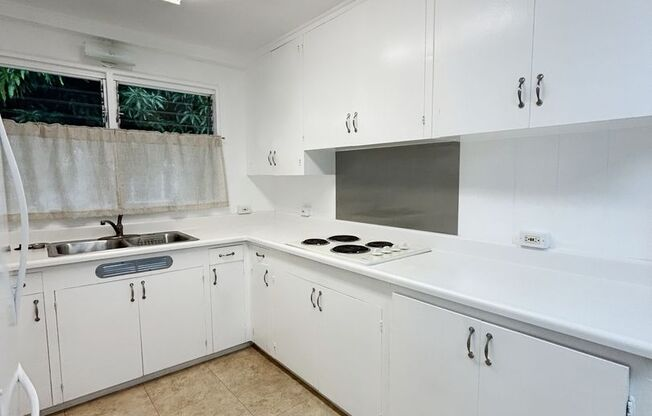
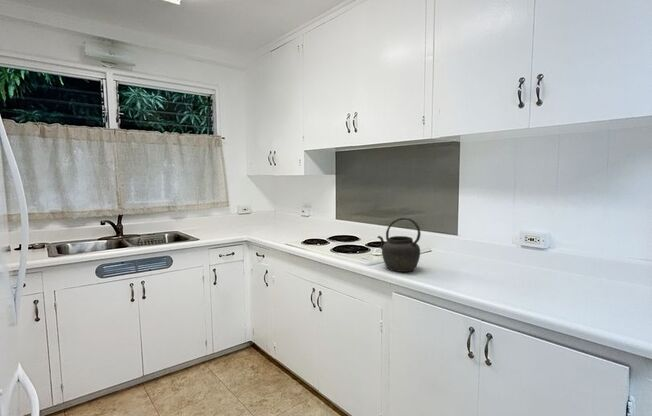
+ kettle [376,217,422,273]
